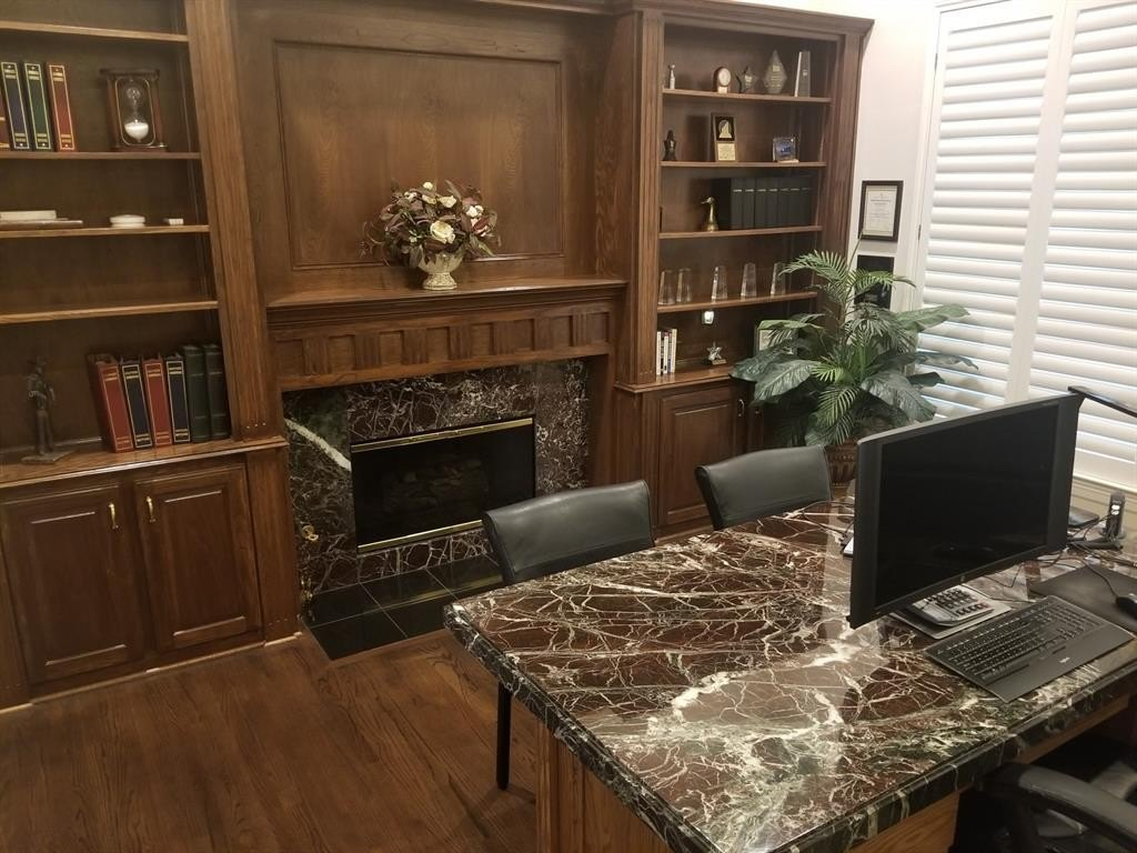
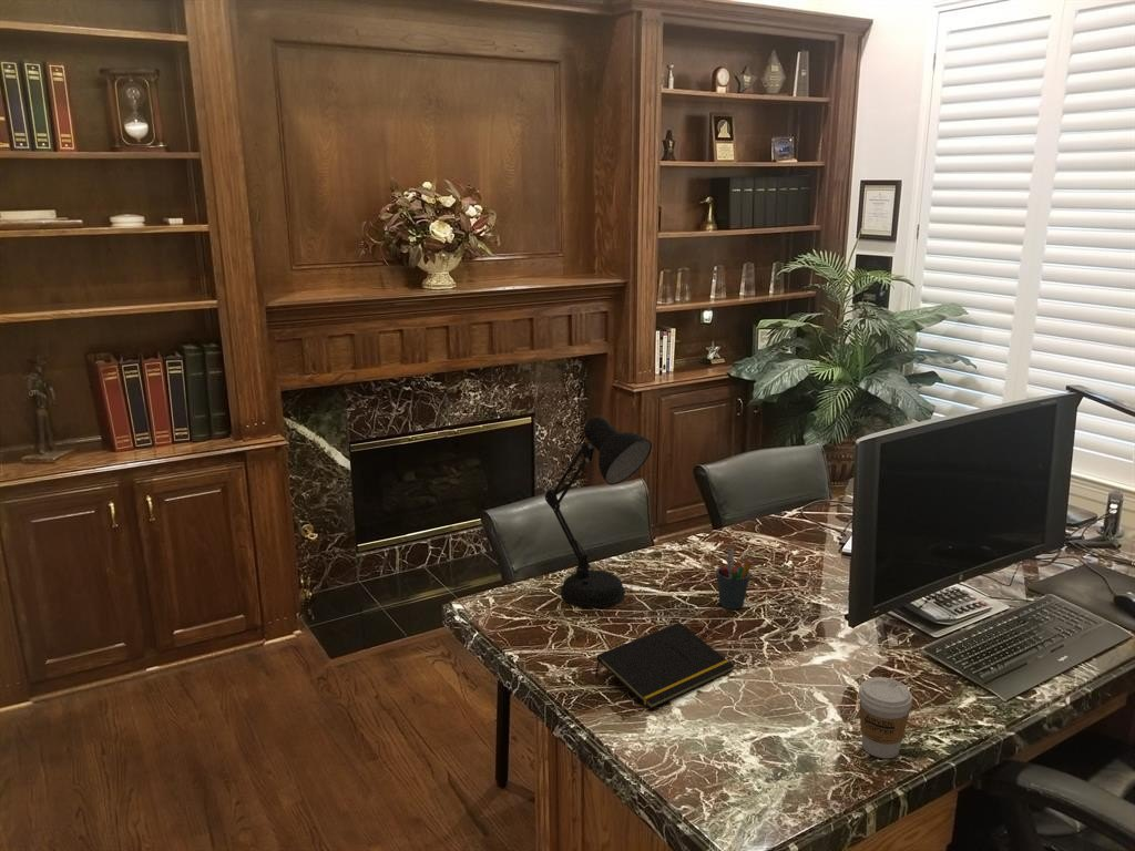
+ desk lamp [544,416,653,608]
+ pen holder [715,547,754,611]
+ notepad [594,622,735,710]
+ coffee cup [857,676,913,759]
